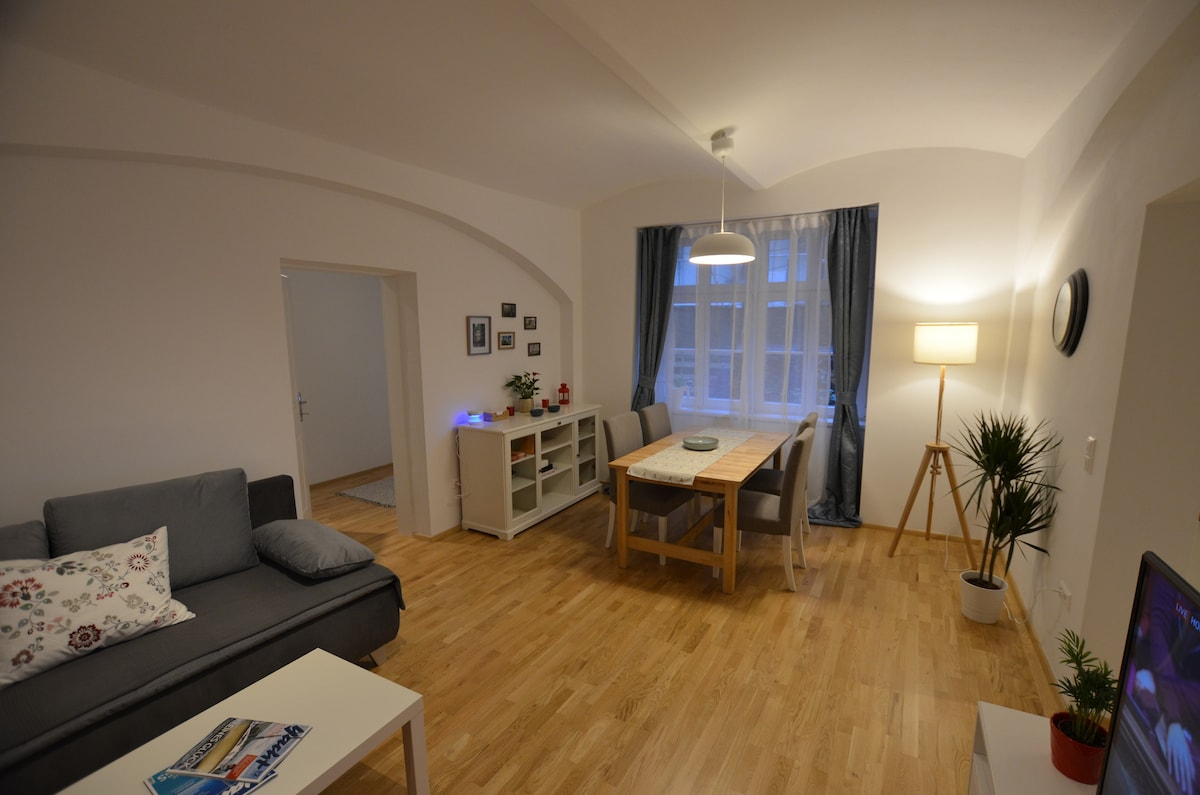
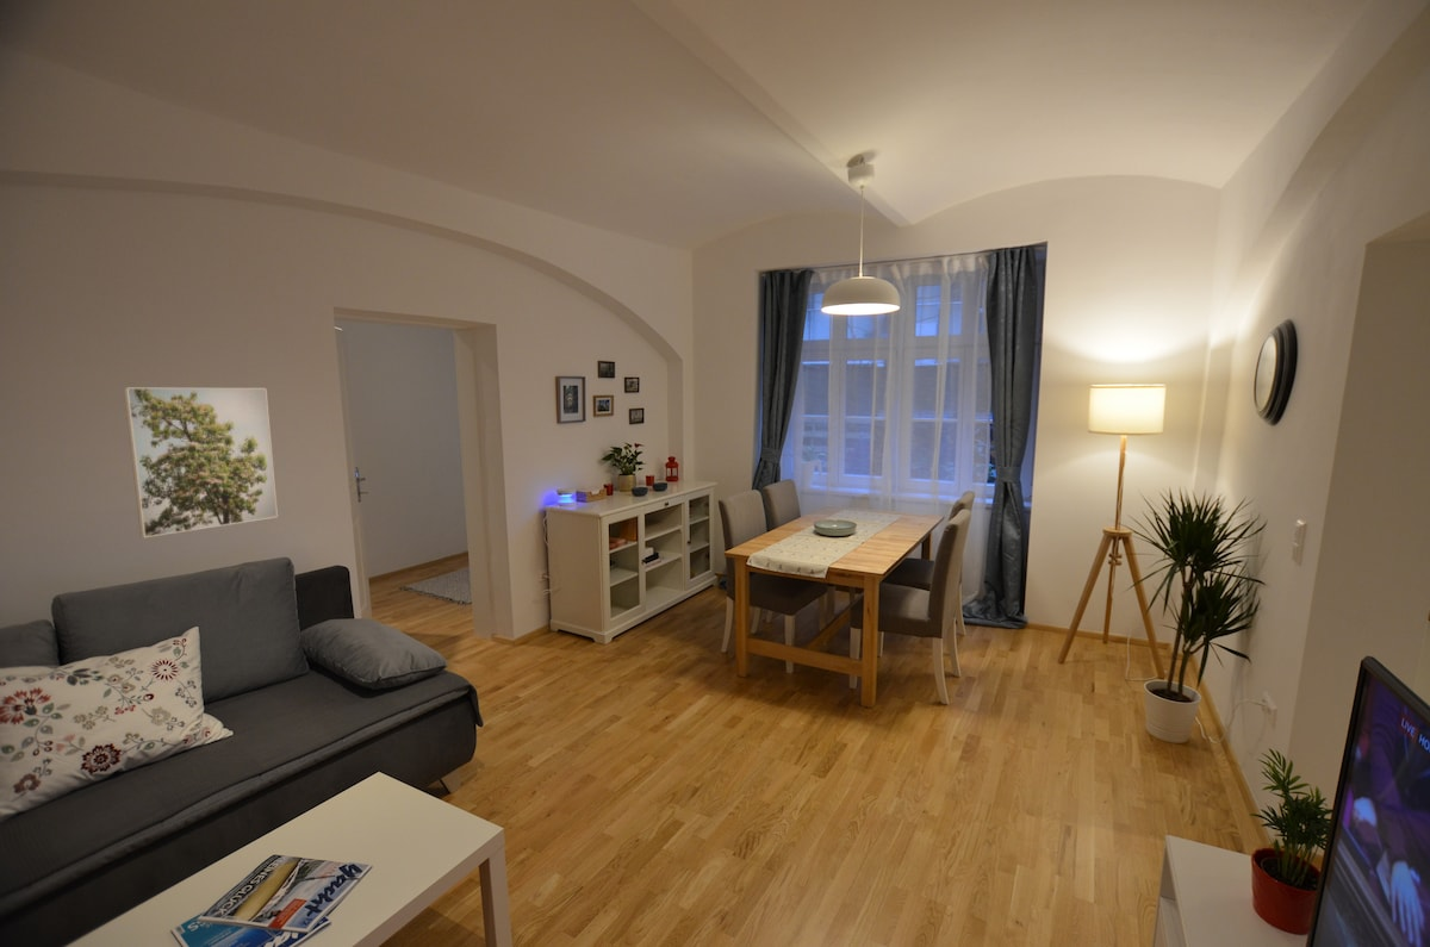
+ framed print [123,386,279,538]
